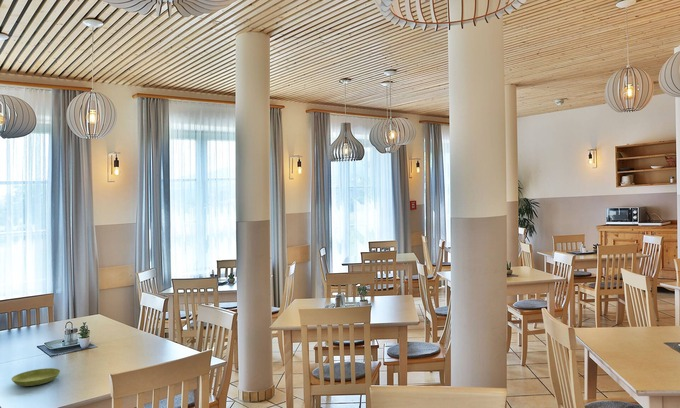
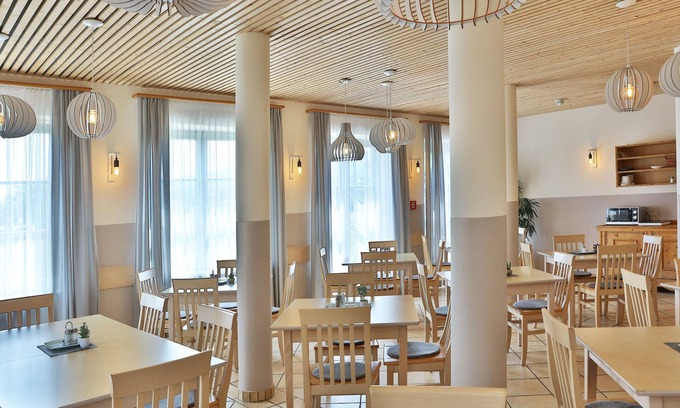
- saucer [11,367,61,387]
